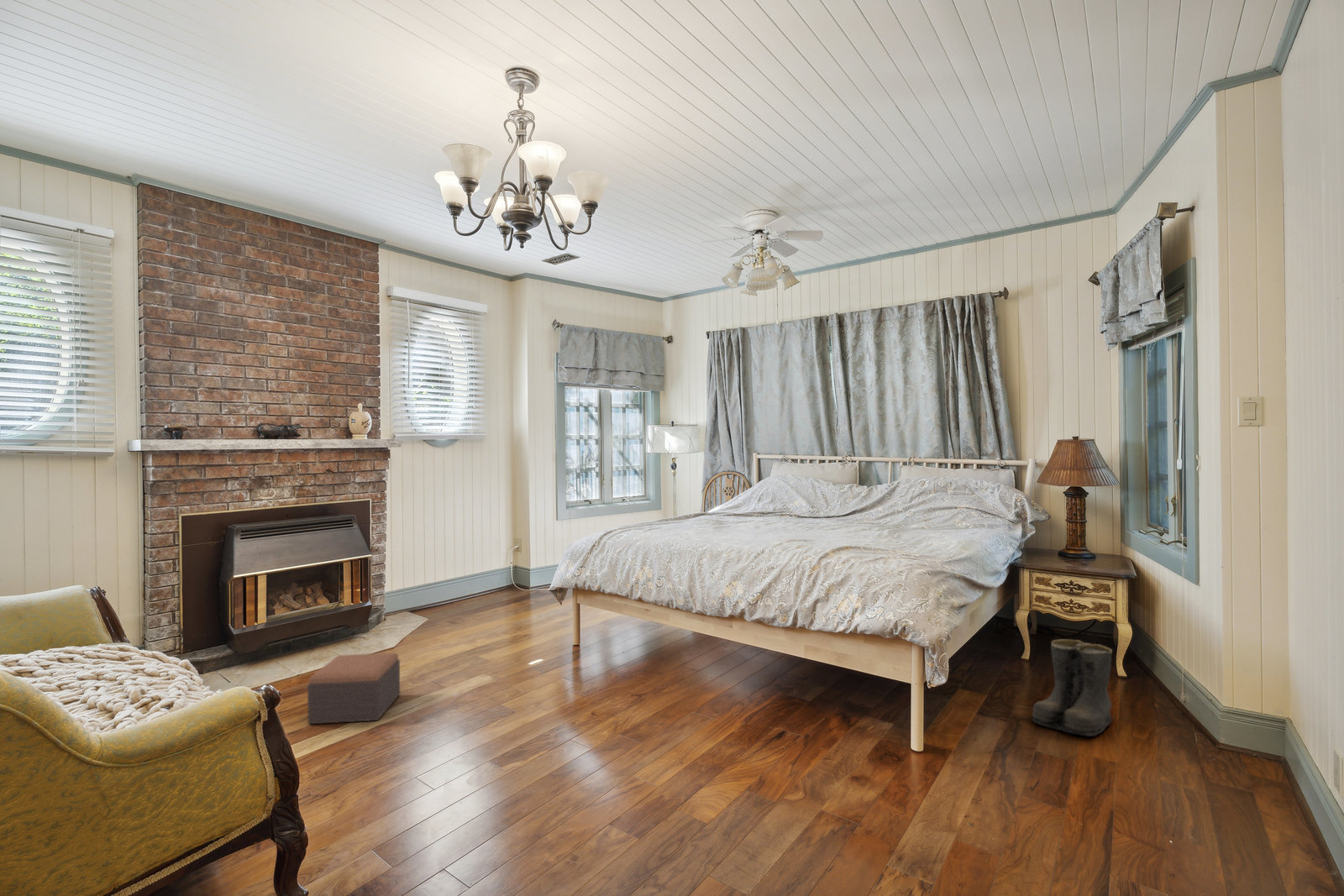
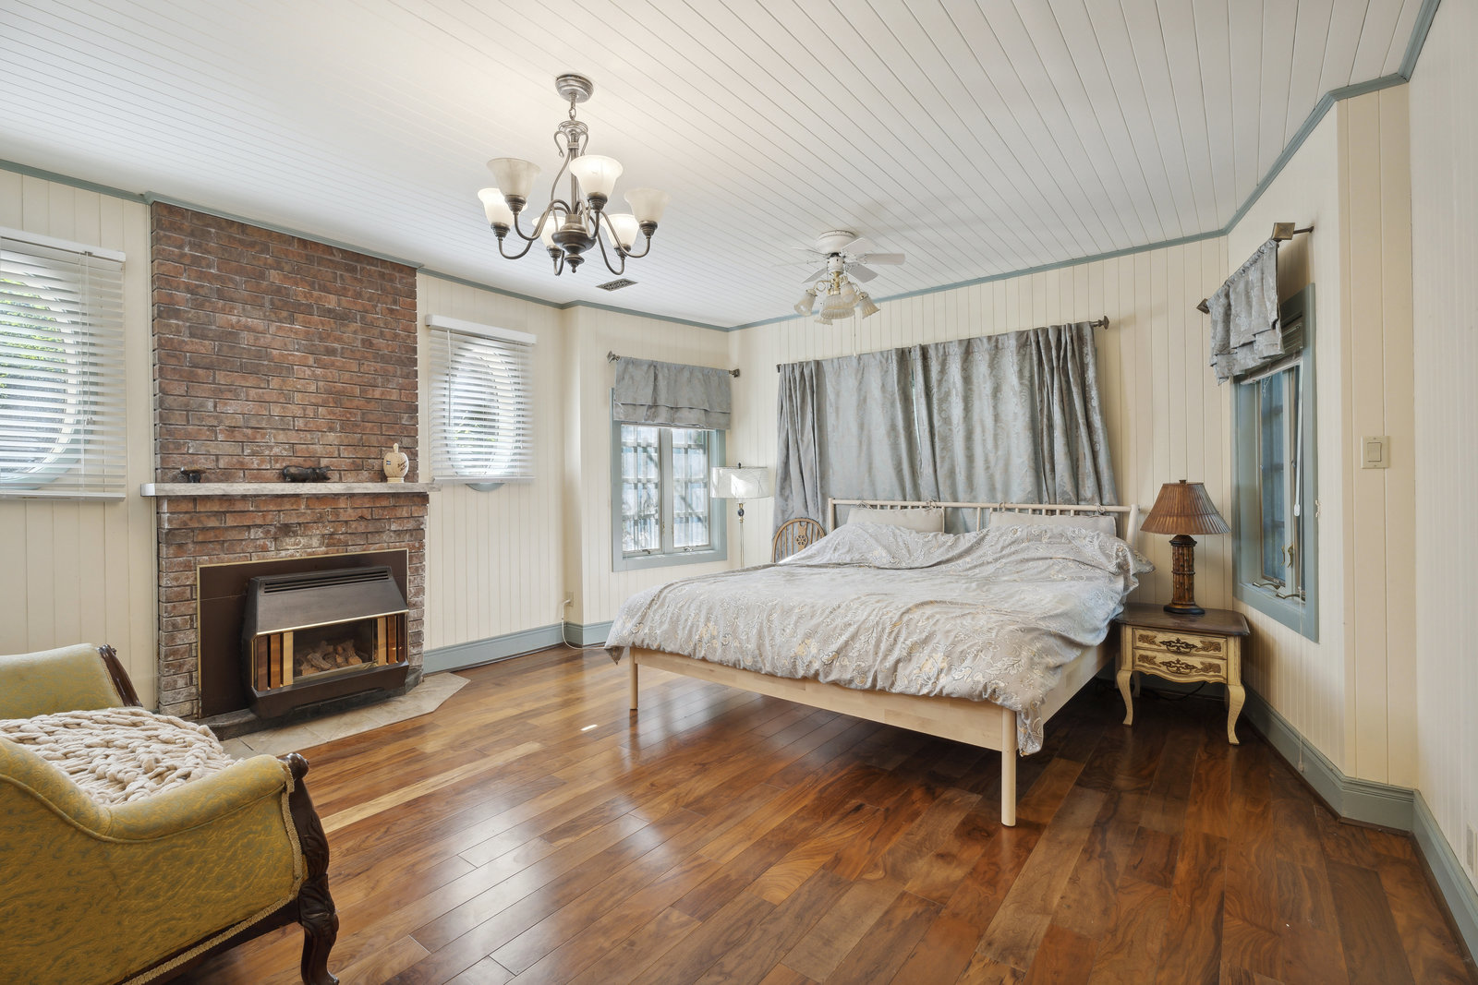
- footstool [307,652,401,725]
- boots [1031,639,1116,737]
